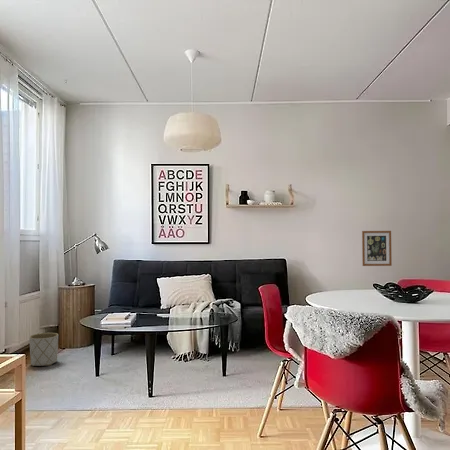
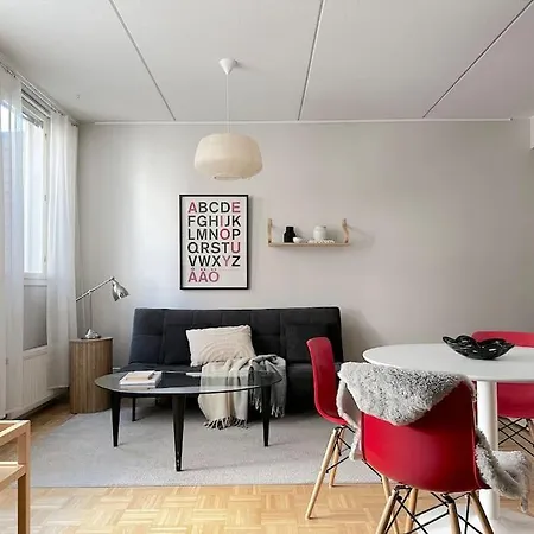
- planter [28,332,59,367]
- wall art [361,230,393,267]
